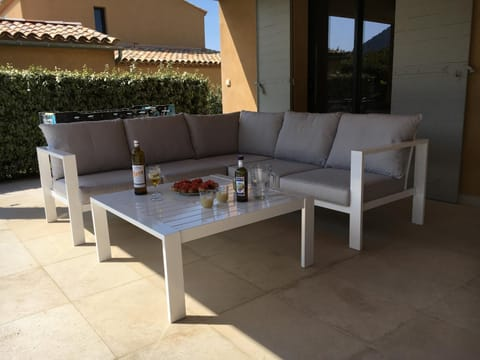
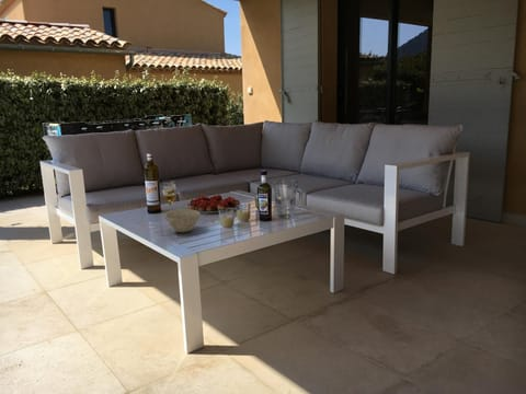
+ bowl [163,208,202,233]
